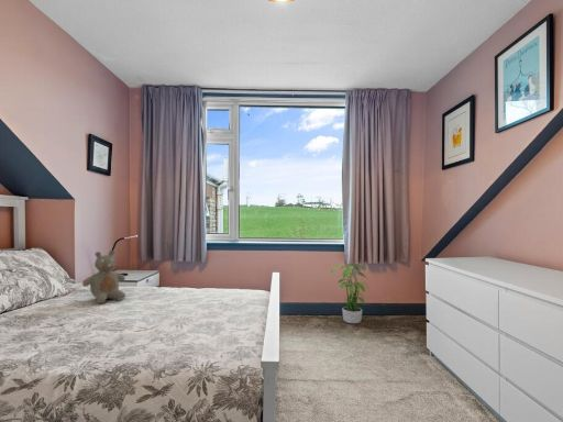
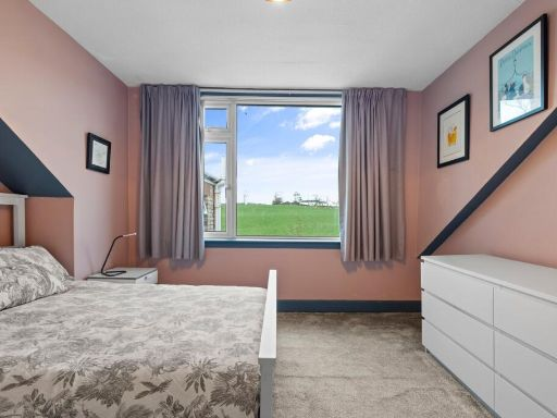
- potted plant [329,260,369,324]
- teddy bear [81,249,126,304]
